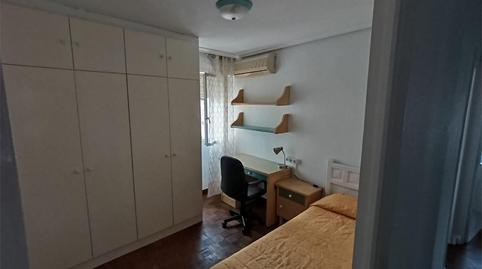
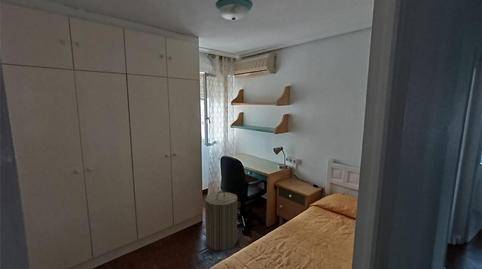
+ laundry hamper [203,190,238,252]
